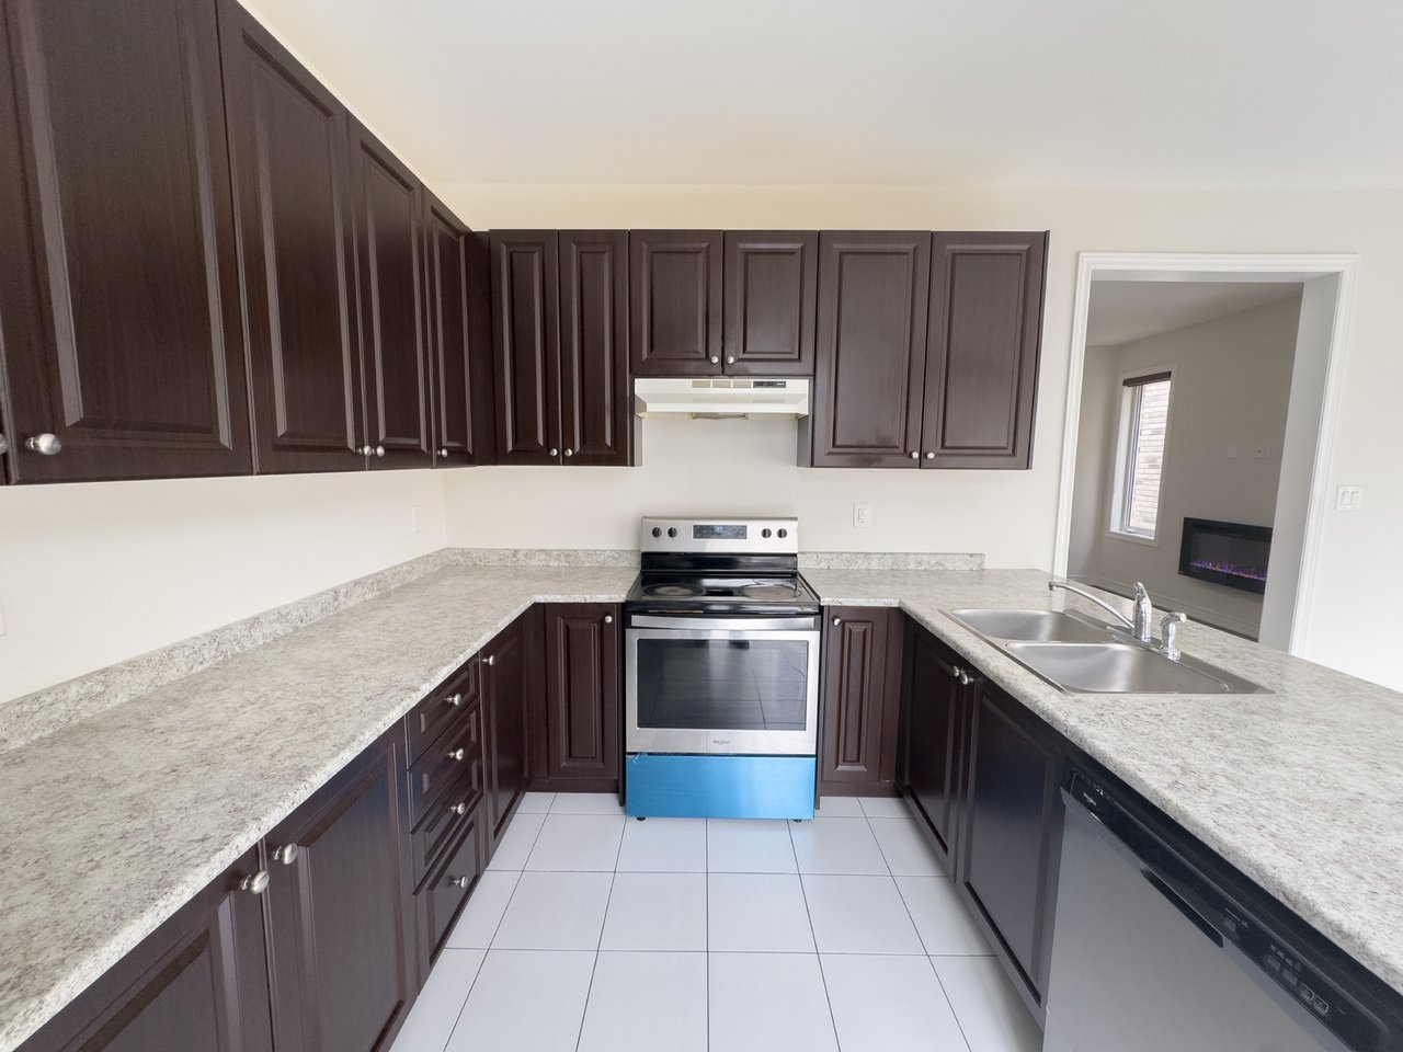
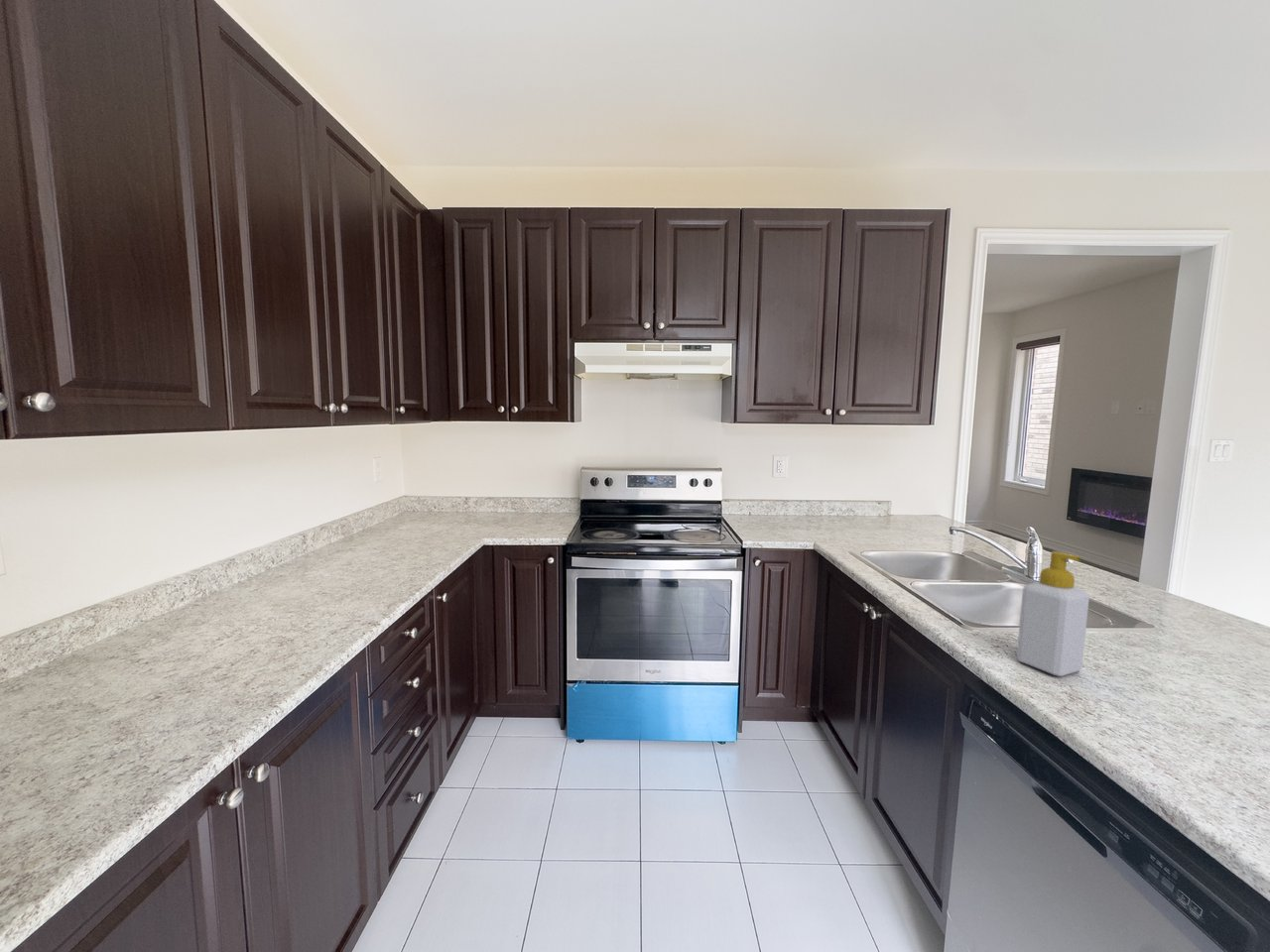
+ soap bottle [1016,550,1090,677]
